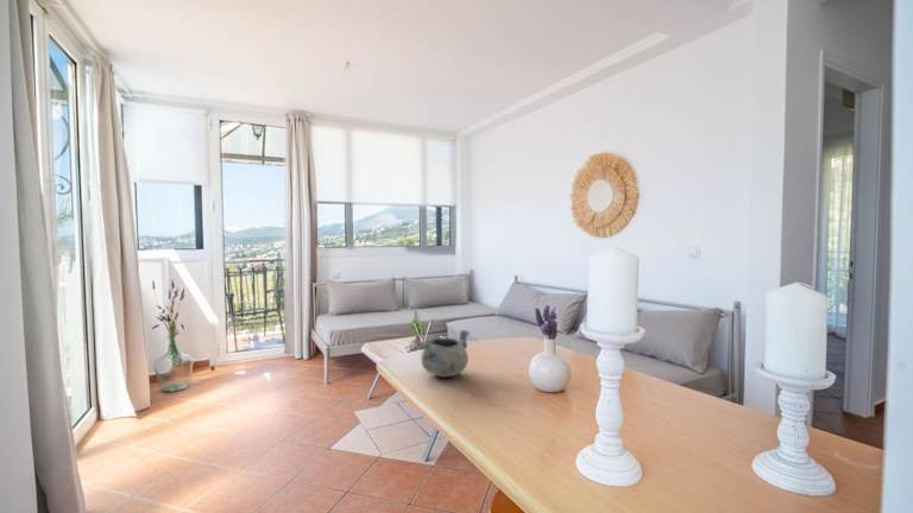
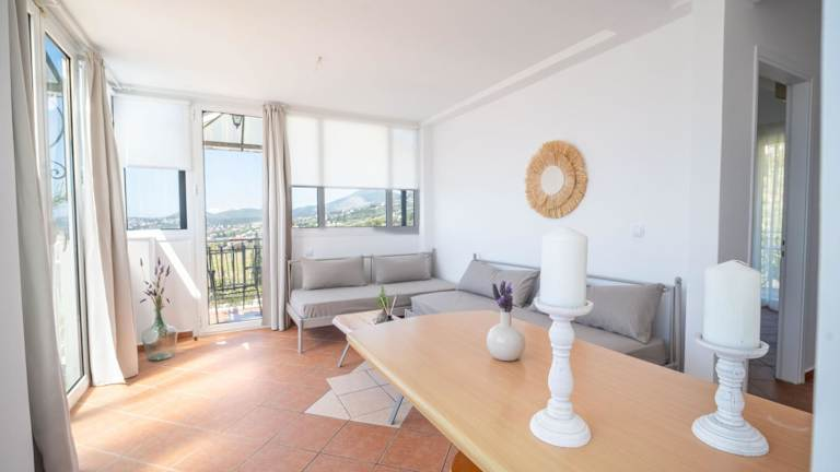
- bowl [420,329,471,378]
